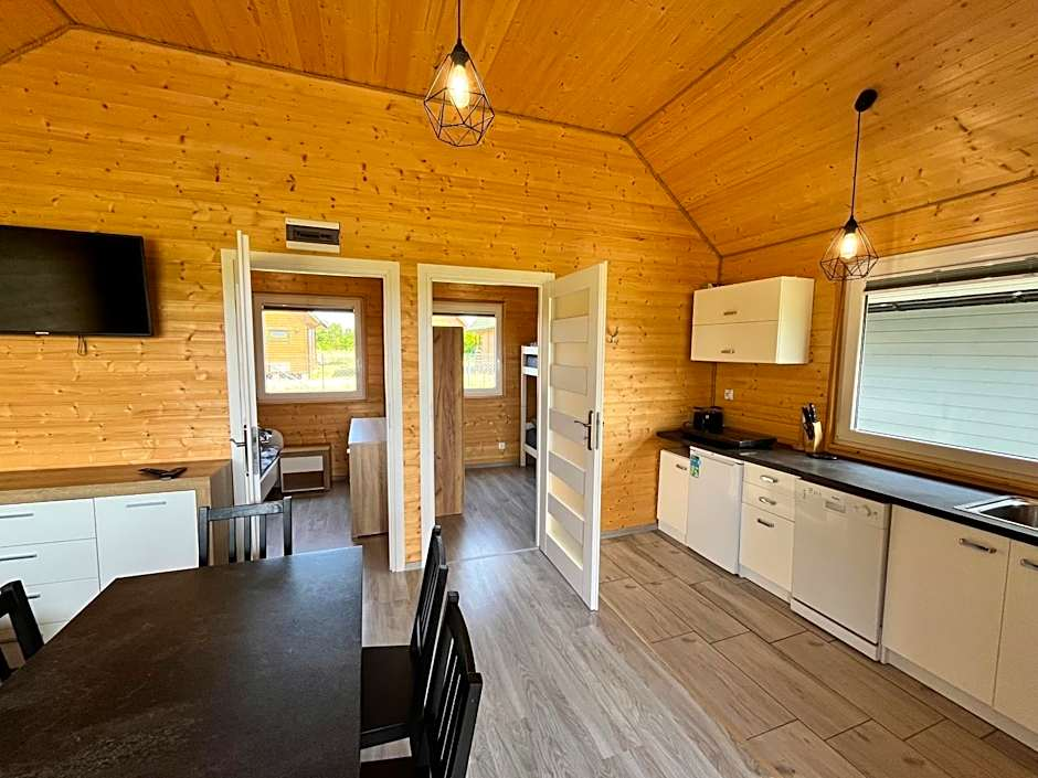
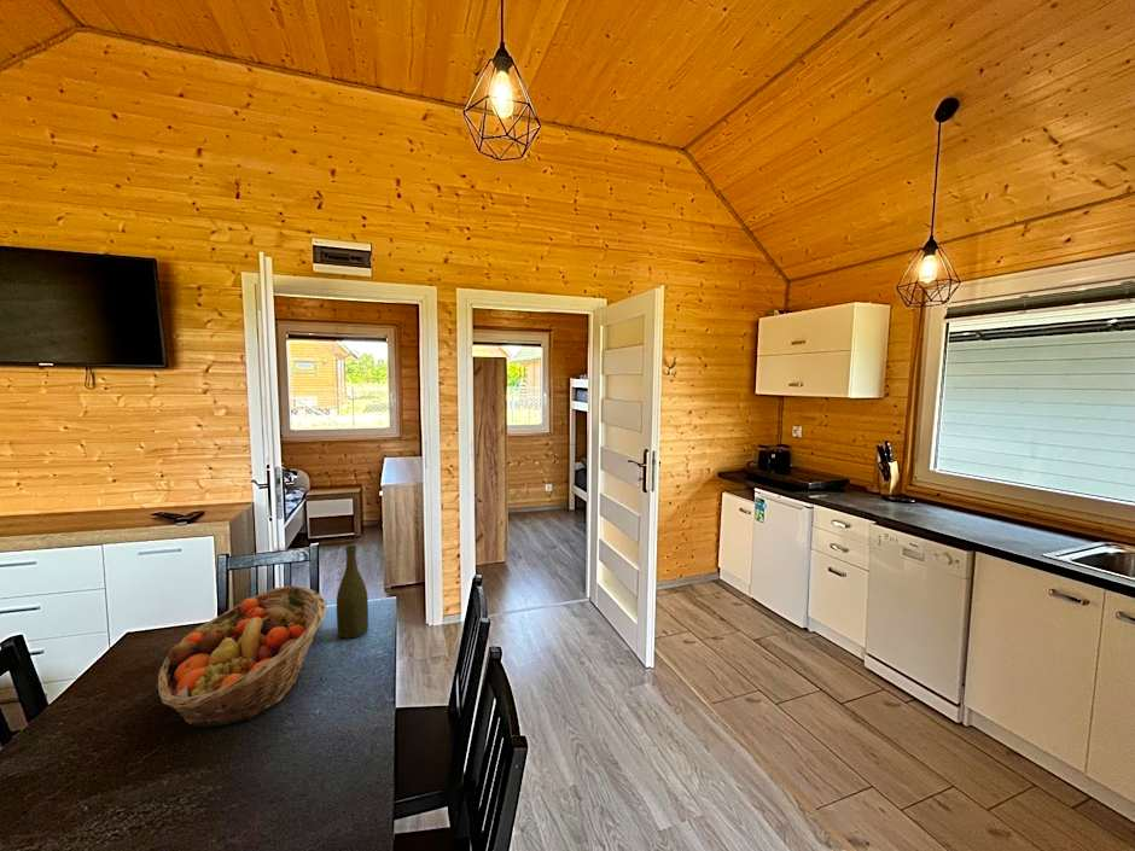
+ fruit basket [157,584,328,728]
+ bottle [336,544,369,640]
